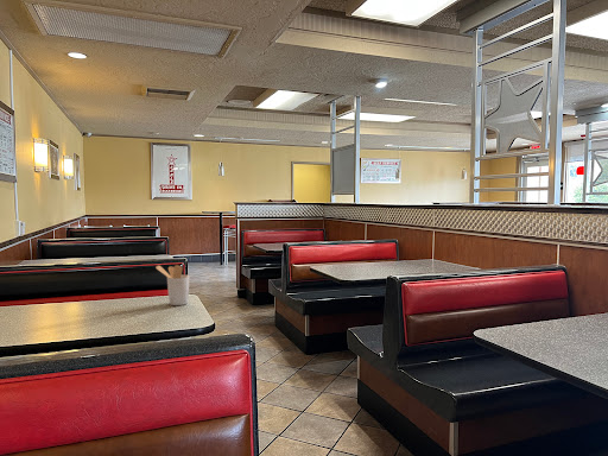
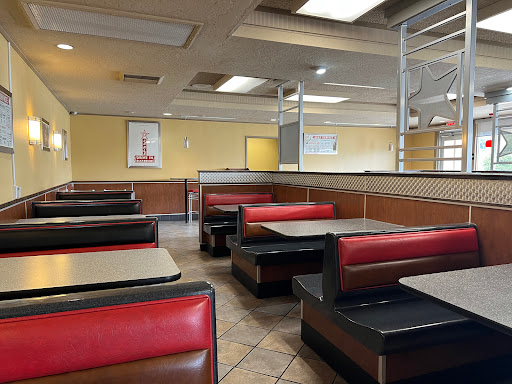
- utensil holder [154,264,190,306]
